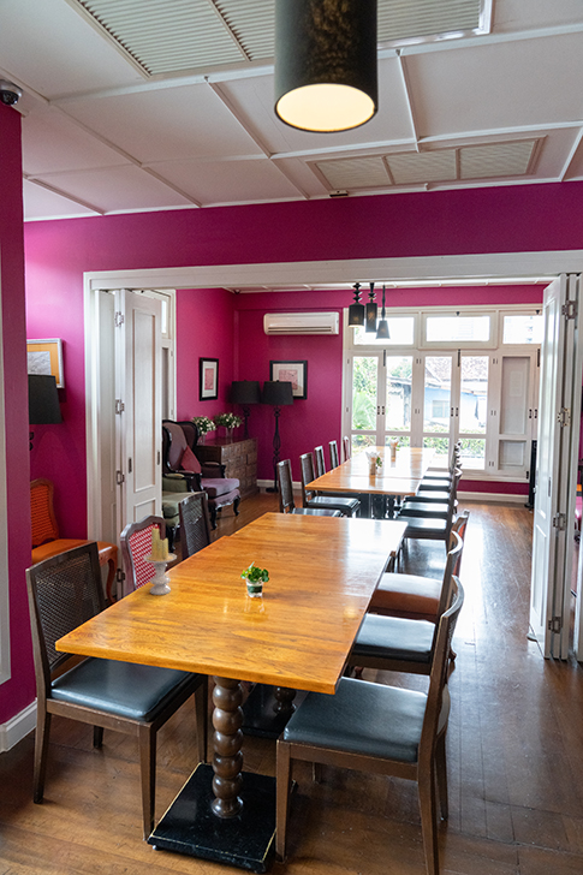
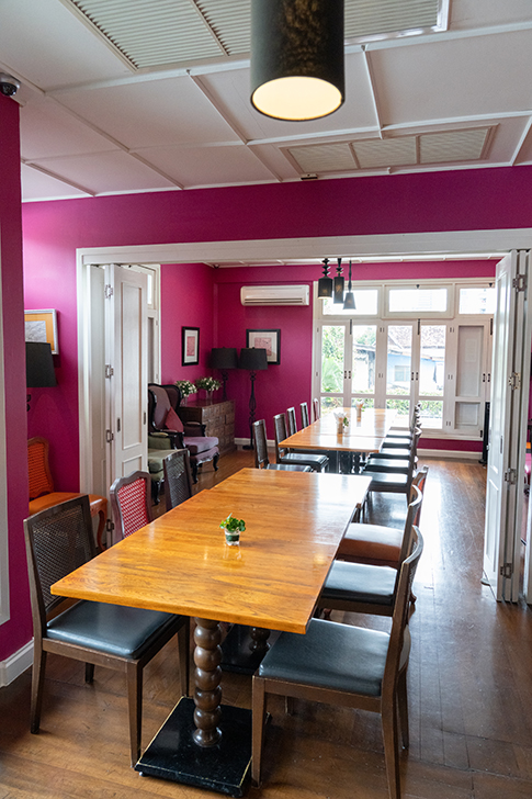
- candle [142,526,178,596]
